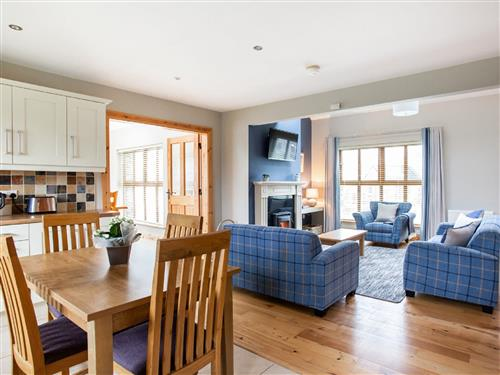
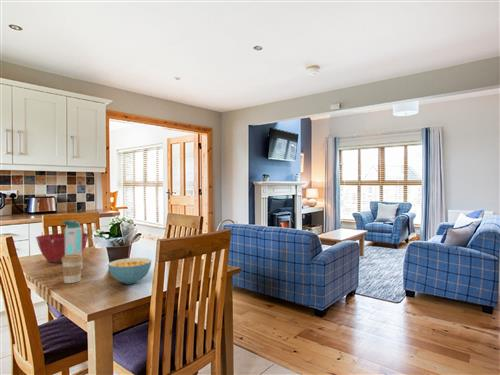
+ water bottle [61,219,84,268]
+ mixing bowl [35,232,90,264]
+ coffee cup [61,254,84,284]
+ cereal bowl [107,257,152,285]
